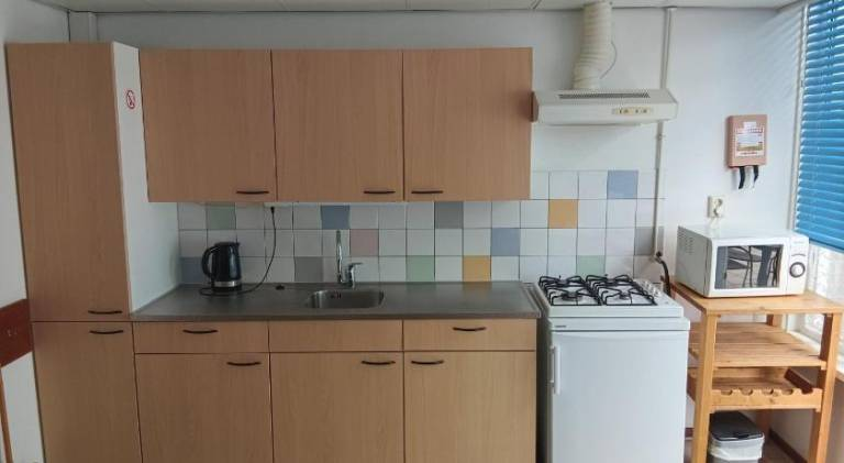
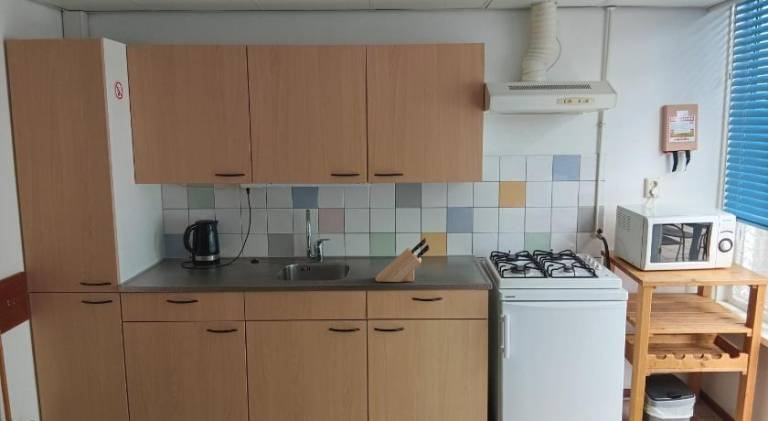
+ knife block [374,237,430,283]
